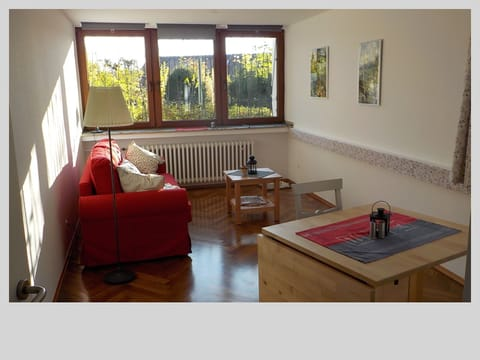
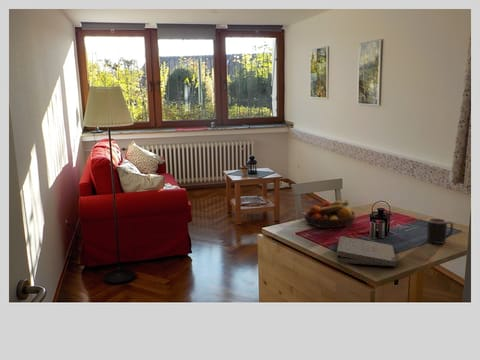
+ mug [426,217,454,245]
+ pizza box [336,235,398,267]
+ fruit bowl [303,198,357,229]
